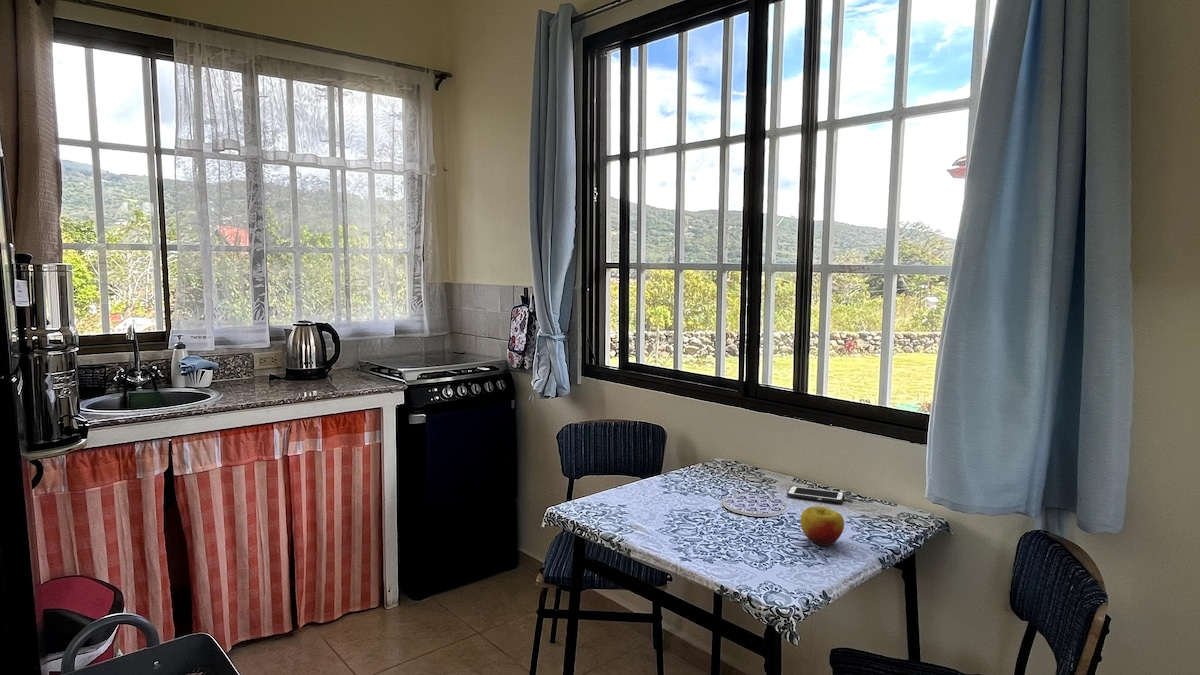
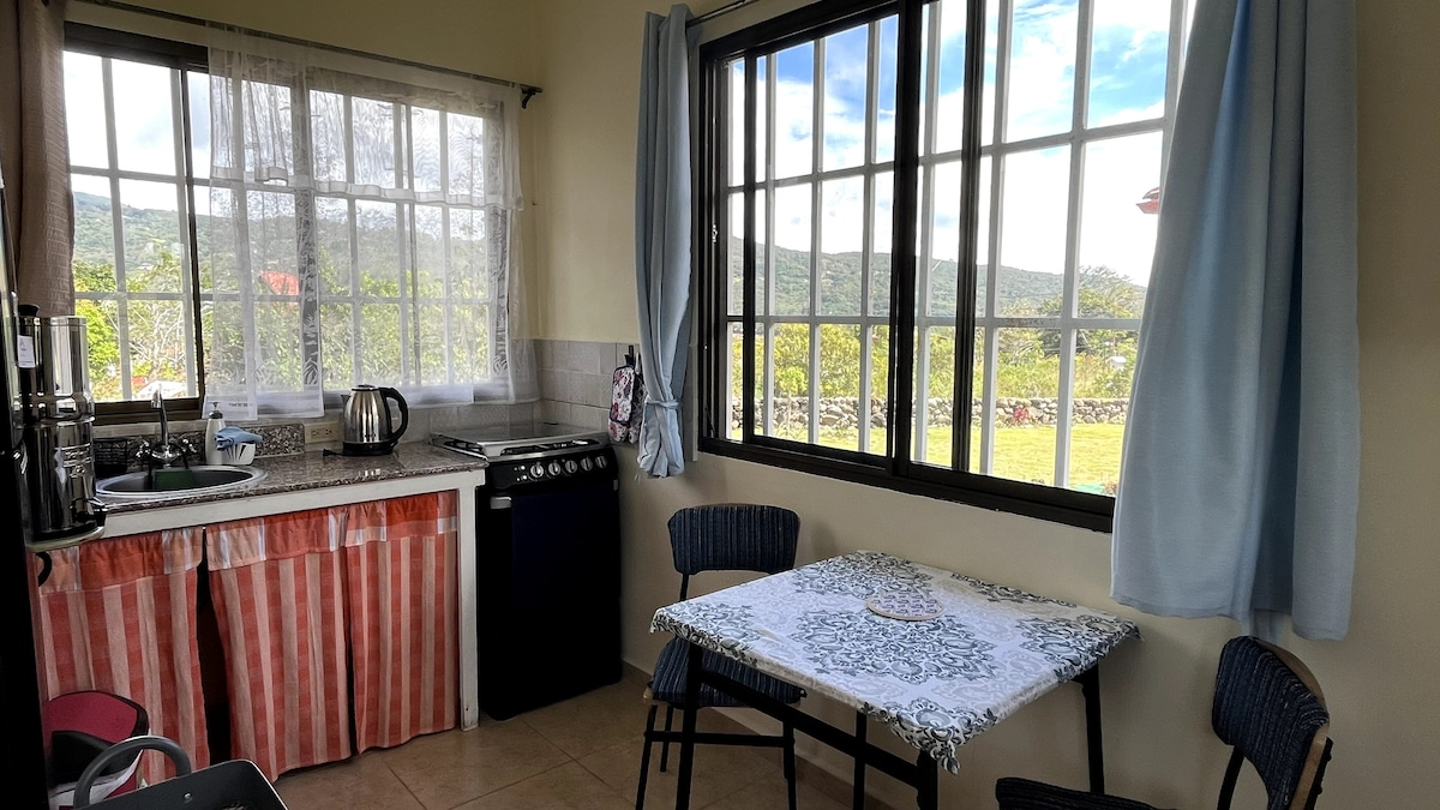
- apple [799,506,845,546]
- cell phone [786,485,845,504]
